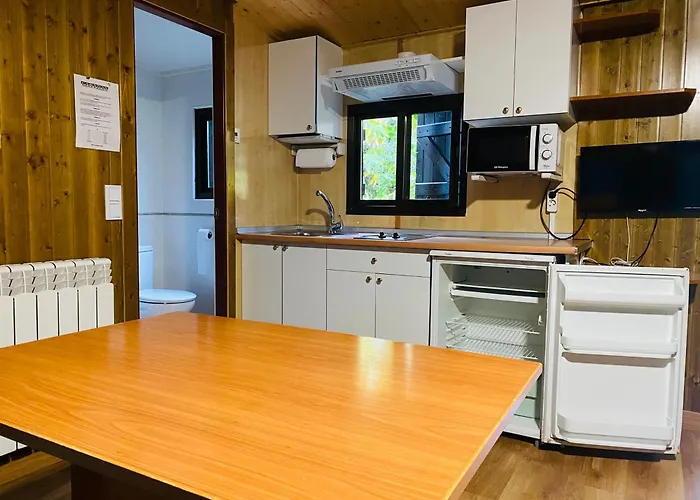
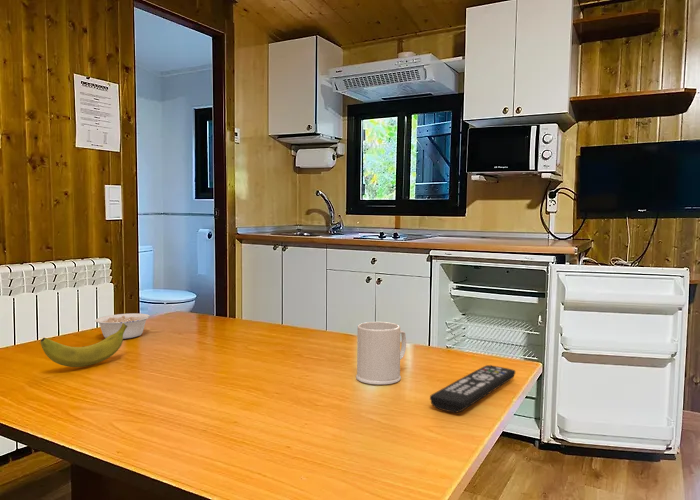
+ mug [355,321,407,385]
+ remote control [429,364,516,414]
+ legume [94,312,159,340]
+ banana [39,323,128,368]
